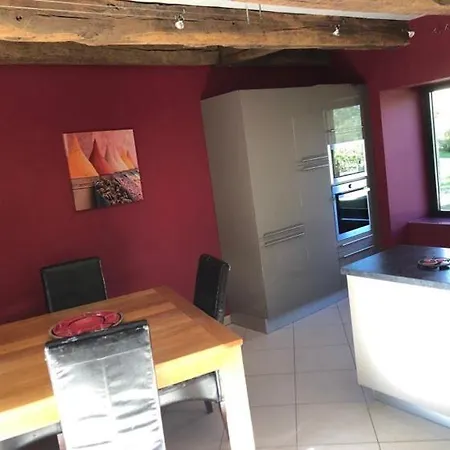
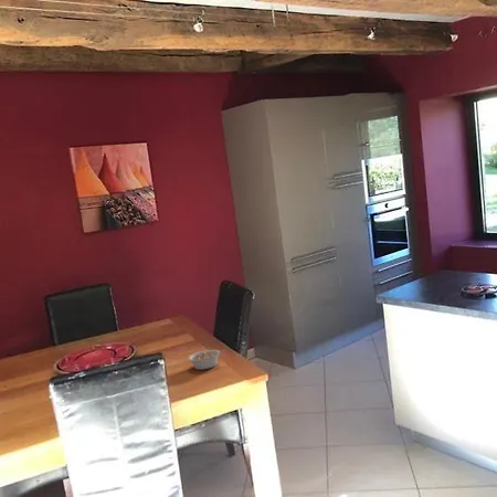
+ legume [187,349,226,371]
